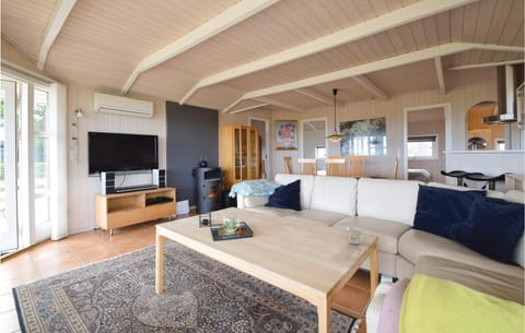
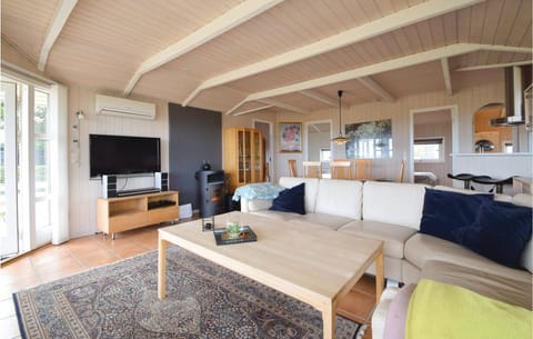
- mug [346,226,368,246]
